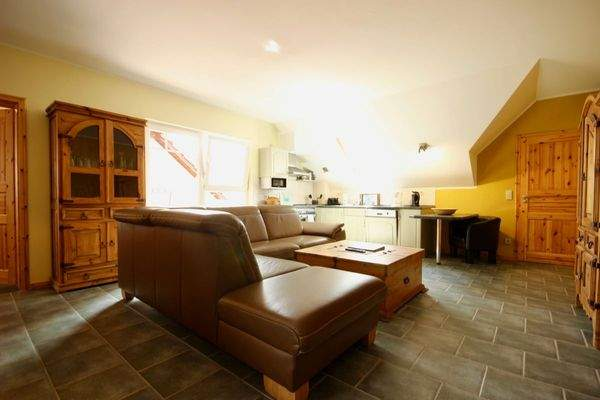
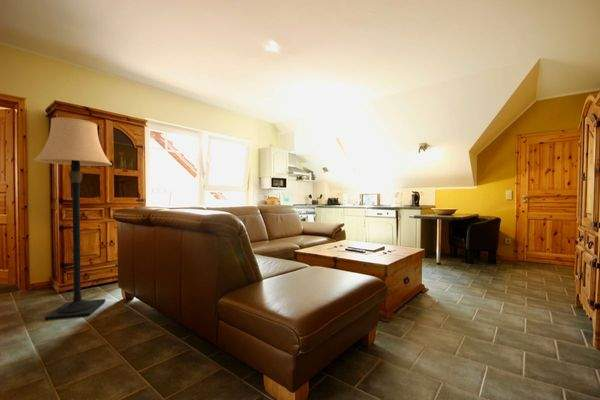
+ lamp [33,116,113,321]
